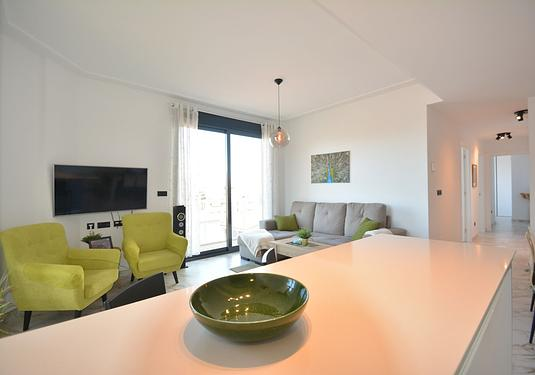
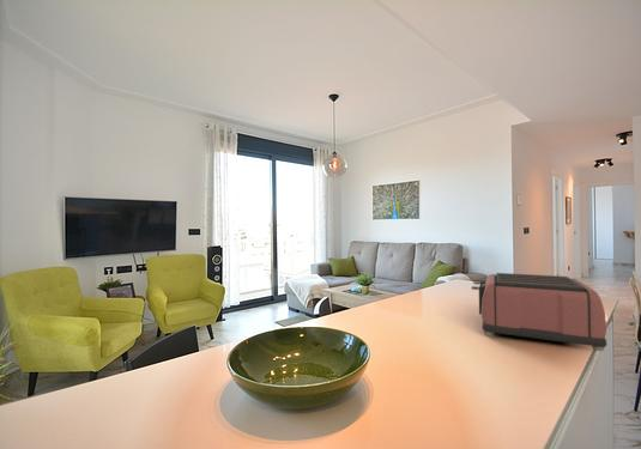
+ toaster [471,272,607,352]
